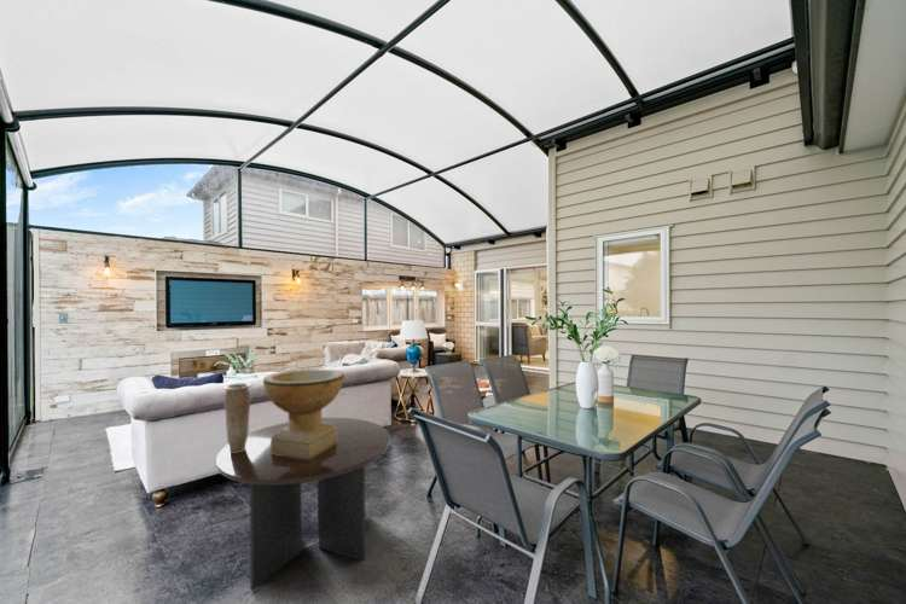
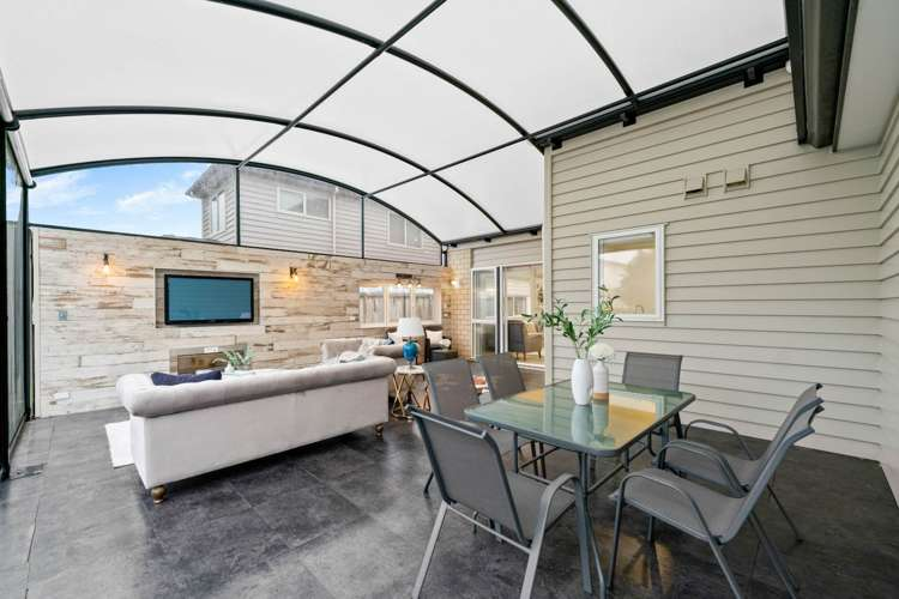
- decorative bowl [262,368,345,460]
- coffee table [215,417,391,590]
- vase [222,382,252,453]
